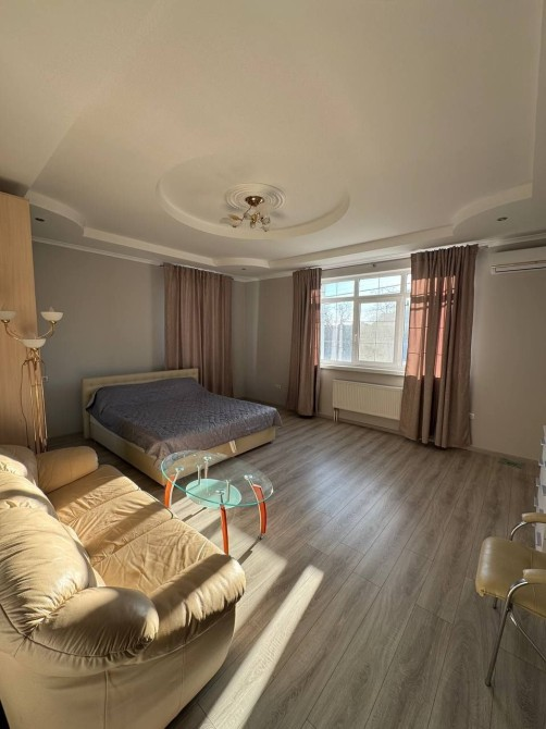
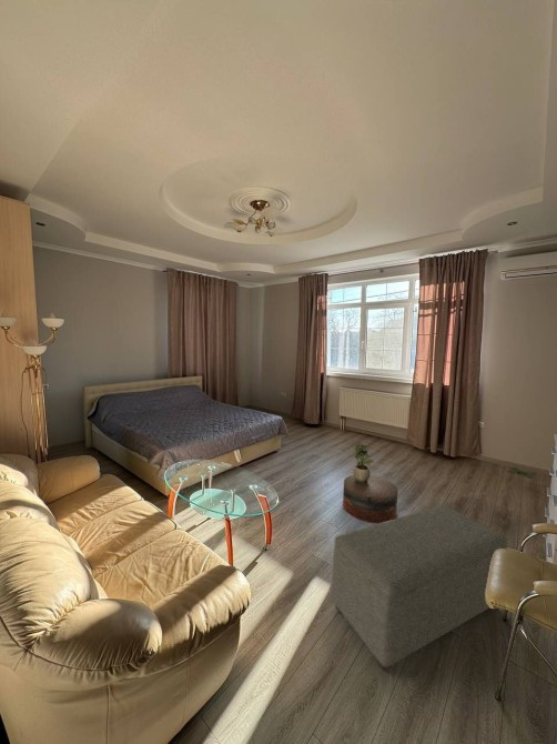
+ potted plant [353,442,375,483]
+ stool [342,474,399,524]
+ ottoman [331,503,508,673]
